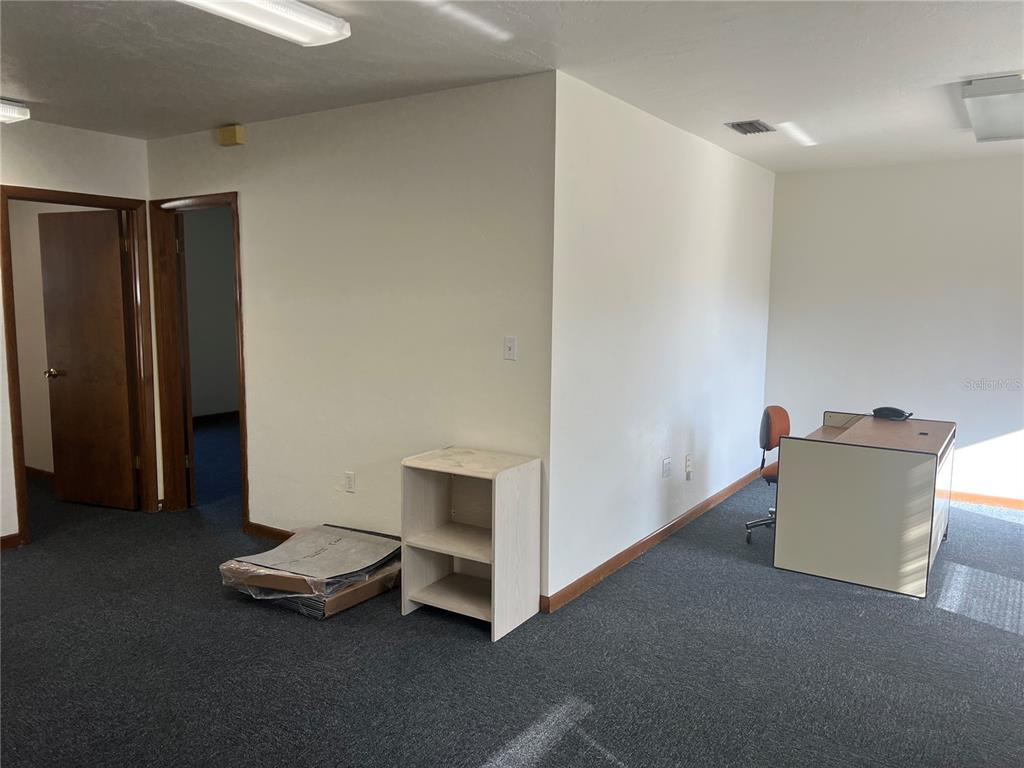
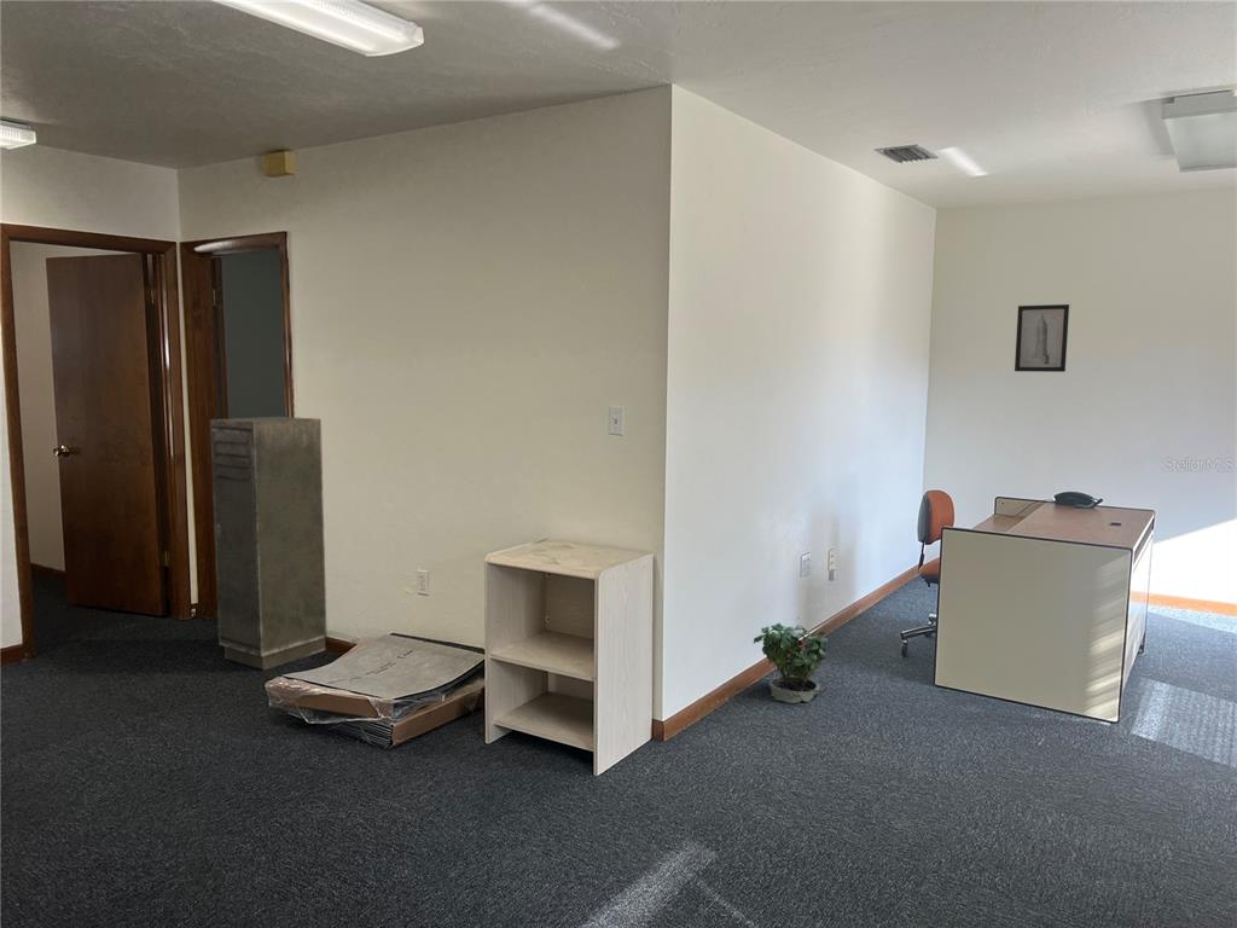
+ wall art [1014,303,1070,373]
+ potted plant [753,616,829,704]
+ storage cabinet [209,416,329,671]
